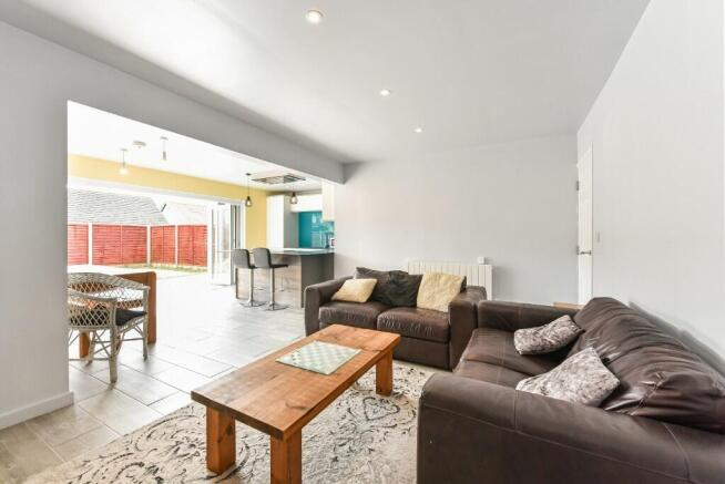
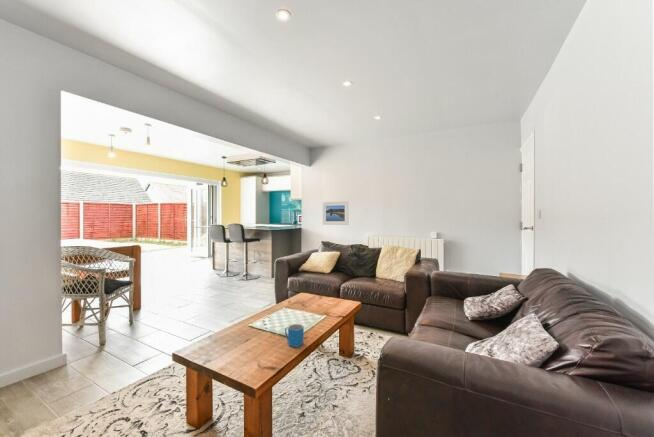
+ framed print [322,200,349,226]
+ mug [284,323,305,348]
